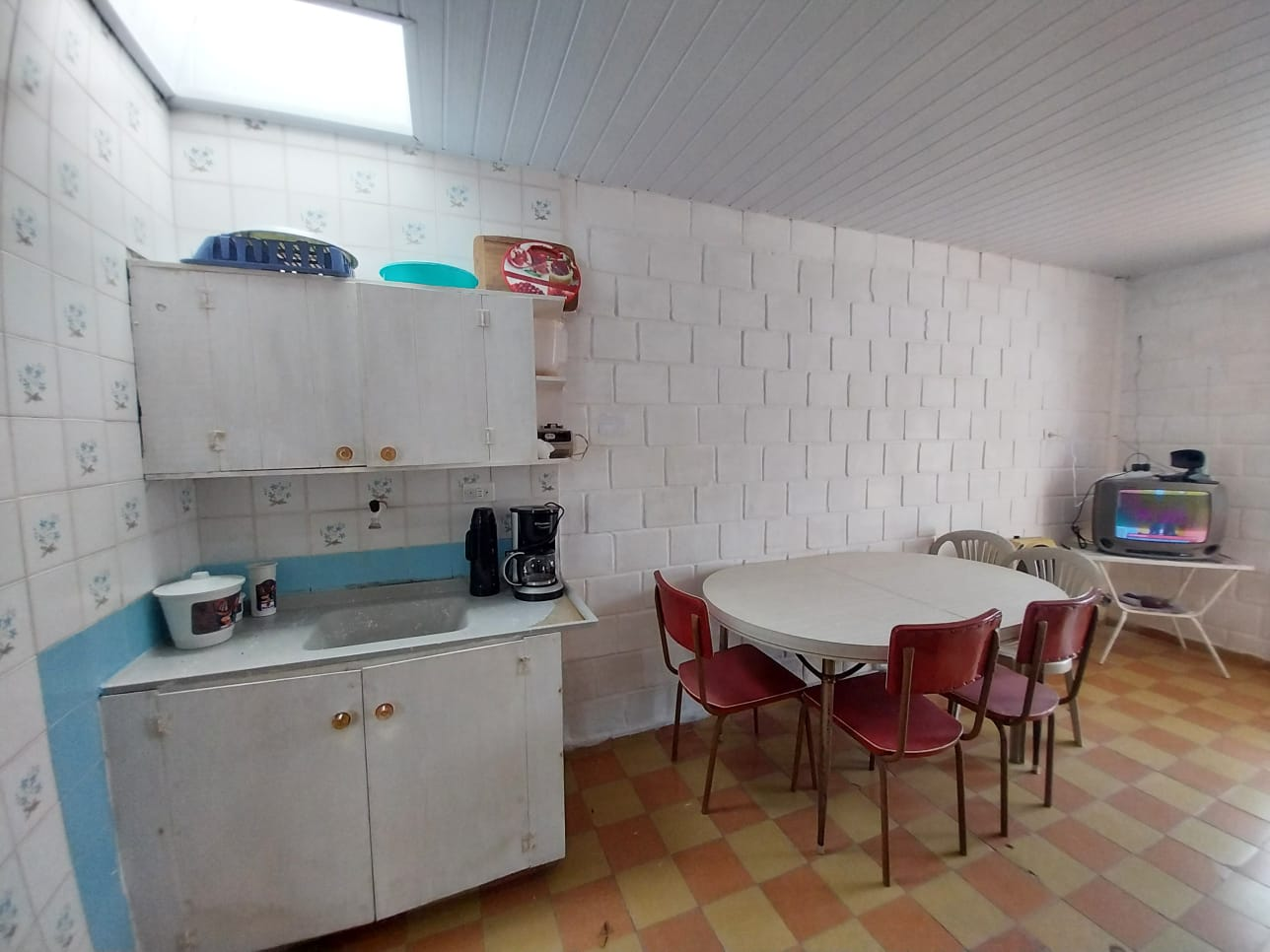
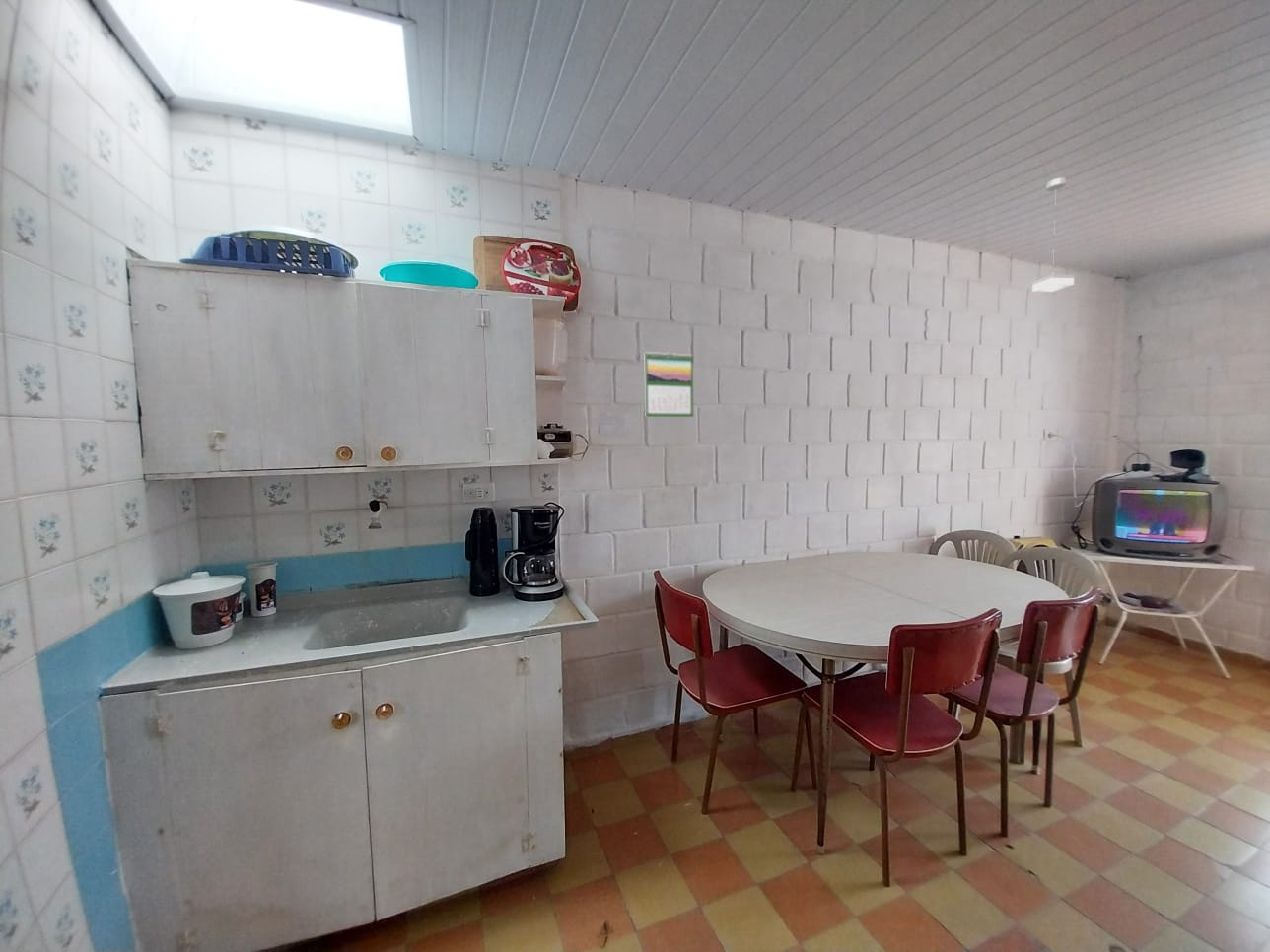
+ pendant lamp [1031,176,1075,293]
+ calendar [644,351,694,418]
